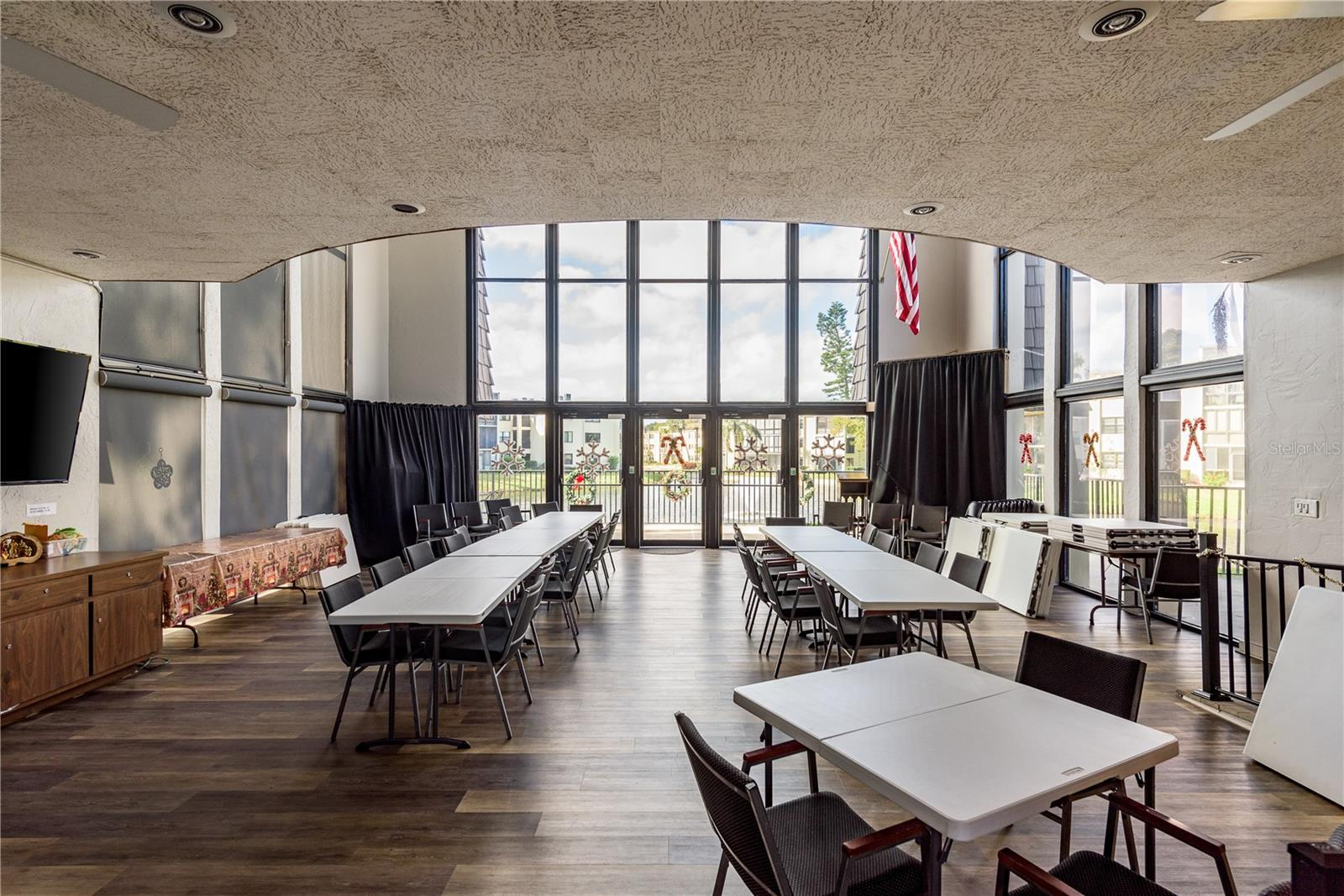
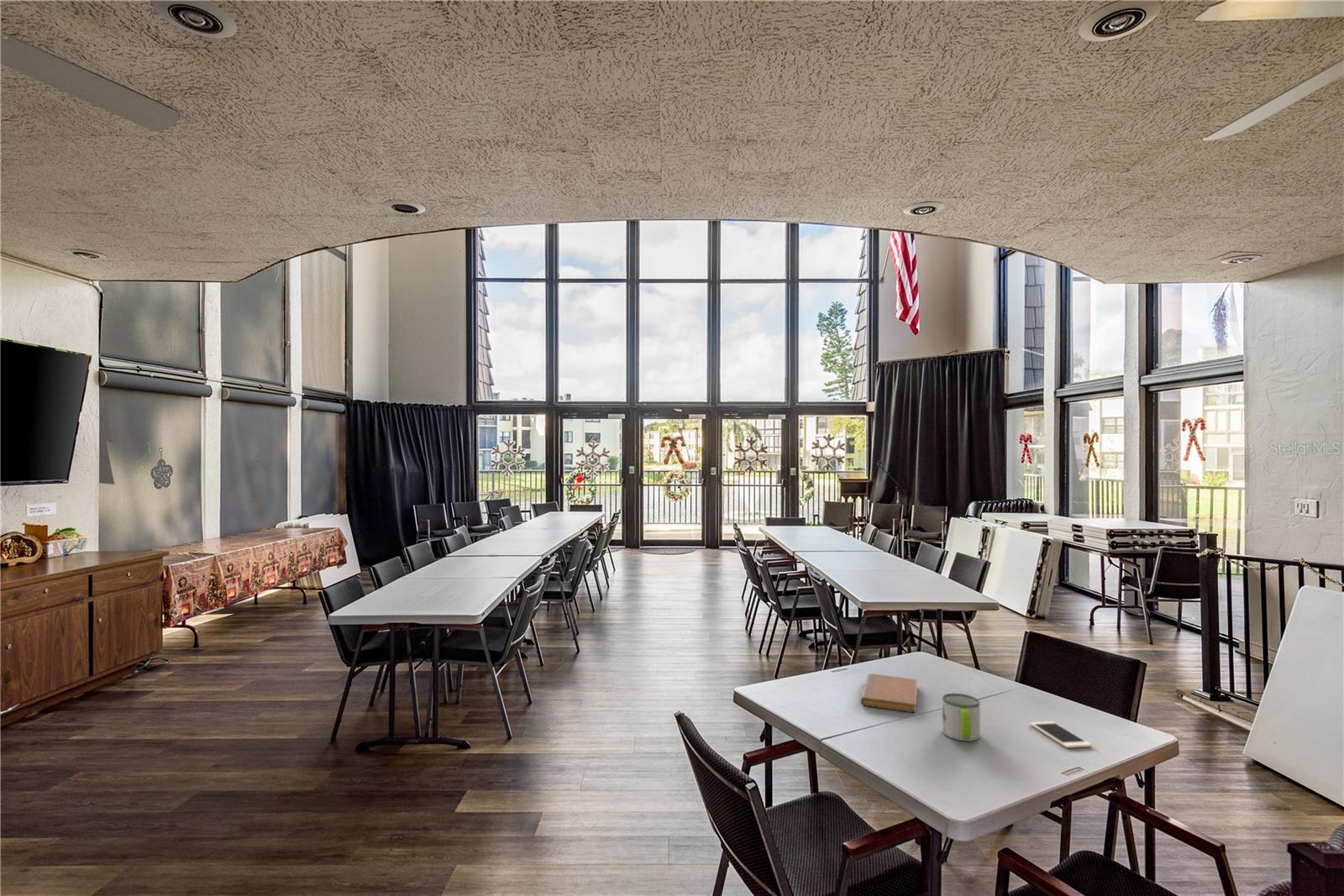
+ cell phone [1029,720,1093,749]
+ mug [942,692,981,742]
+ notebook [860,673,918,713]
